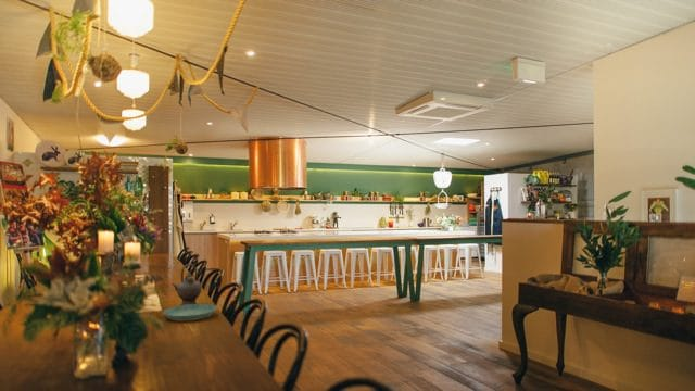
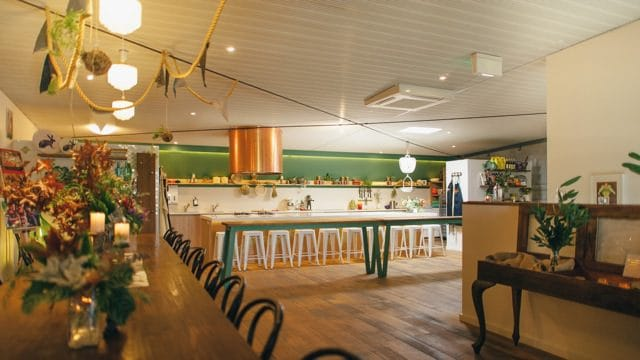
- saucer [163,303,218,323]
- teapot [169,263,203,305]
